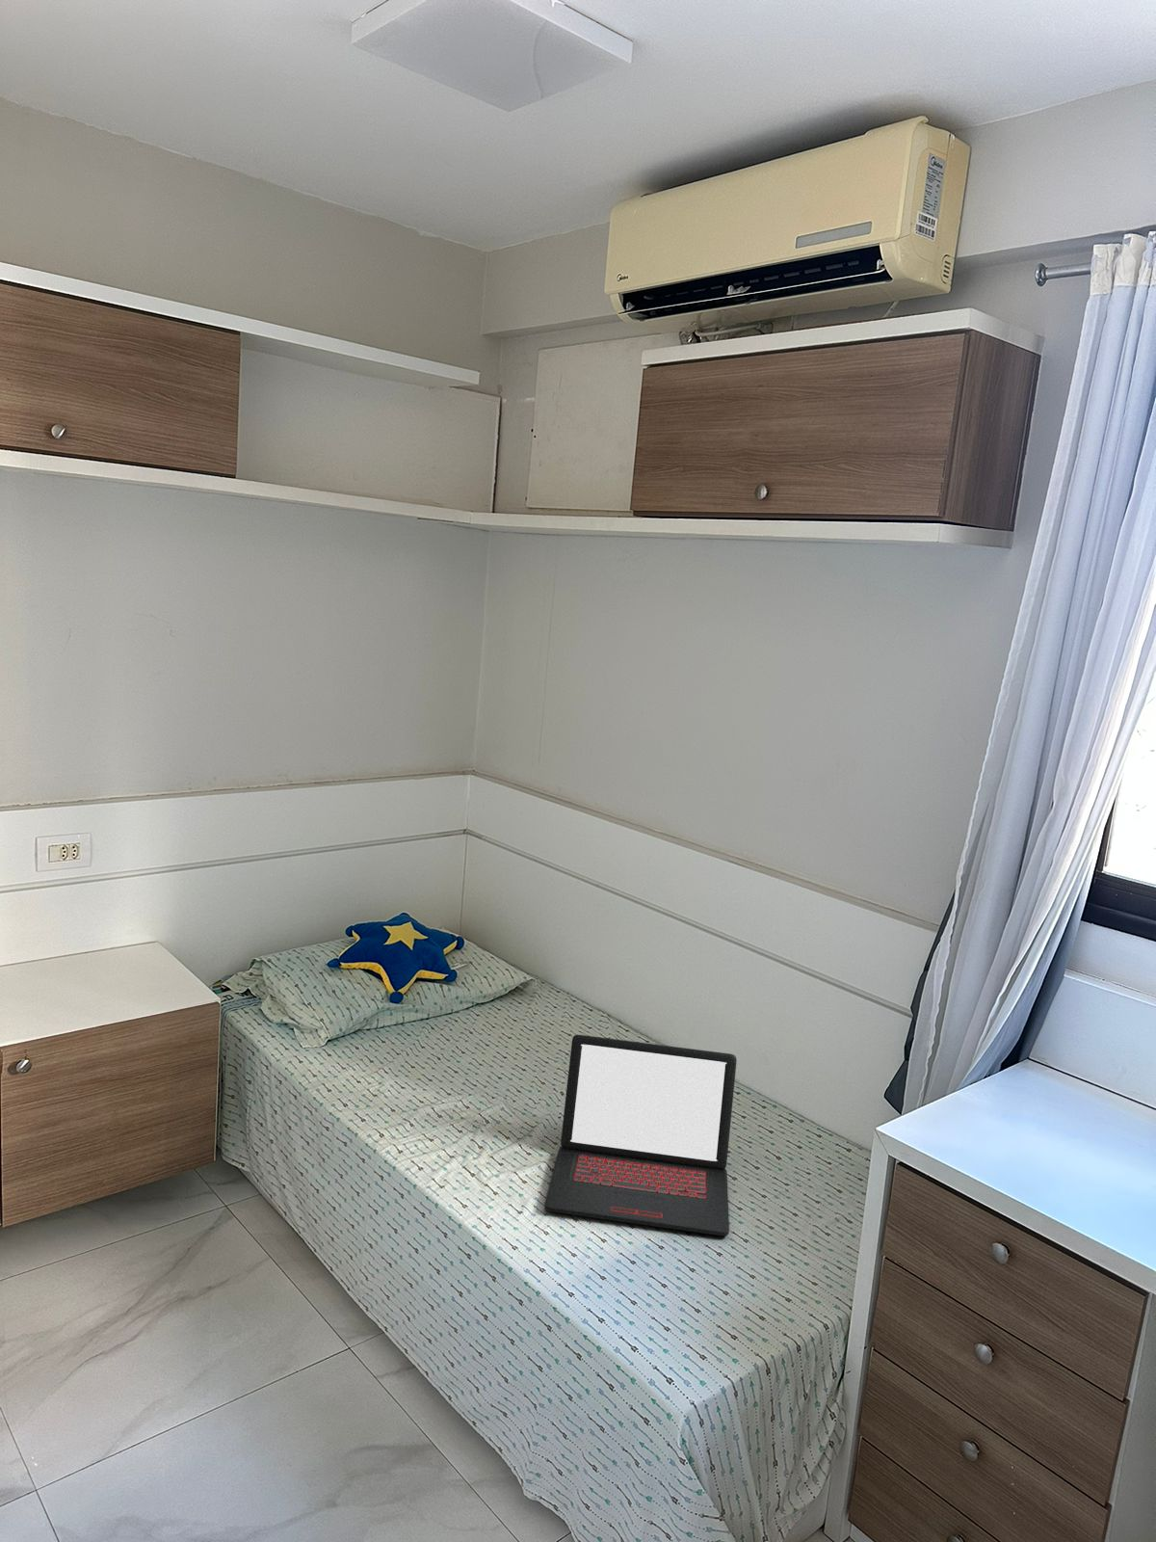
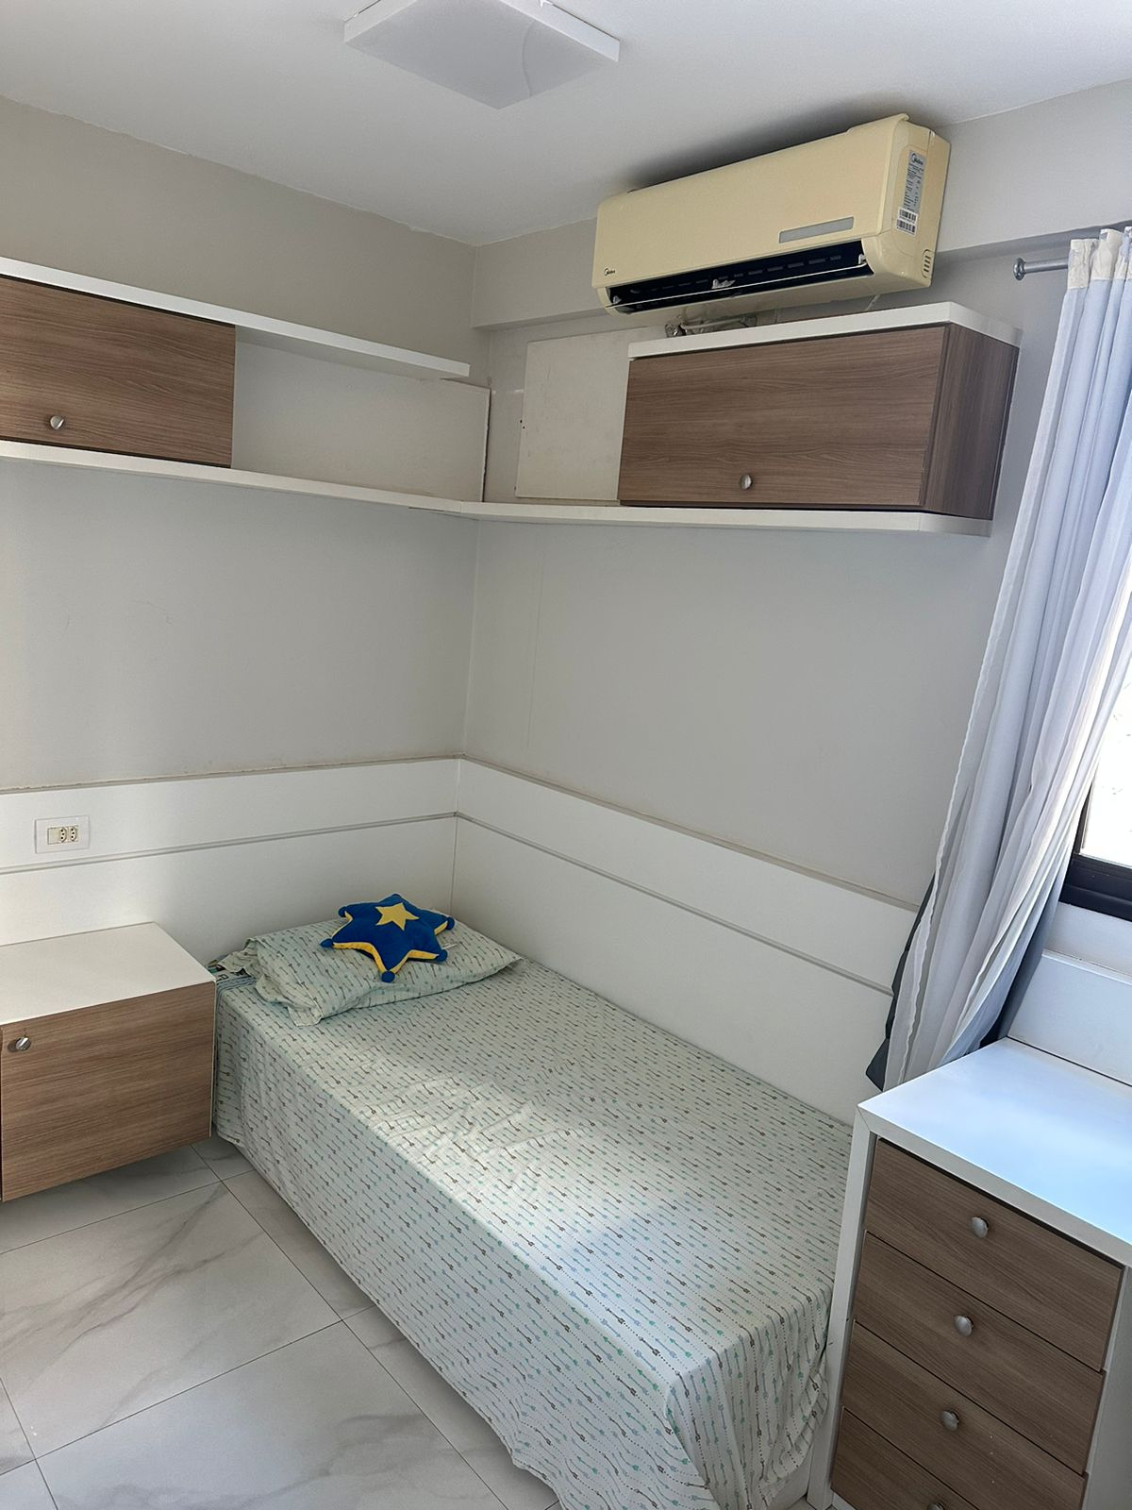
- laptop [543,1034,738,1236]
